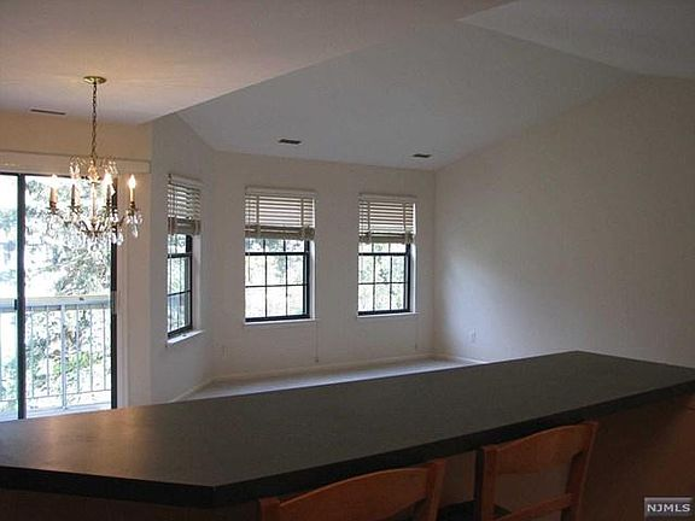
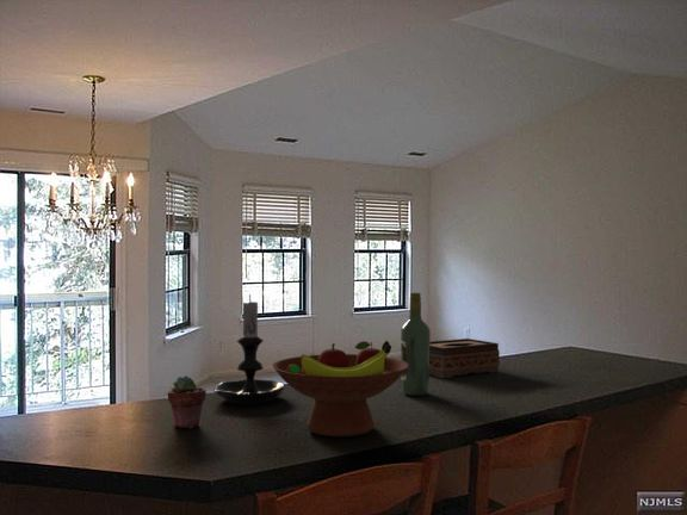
+ candle holder [212,293,286,405]
+ potted succulent [166,374,206,429]
+ wine bottle [400,291,432,397]
+ tissue box [429,337,501,379]
+ fruit bowl [272,340,408,439]
